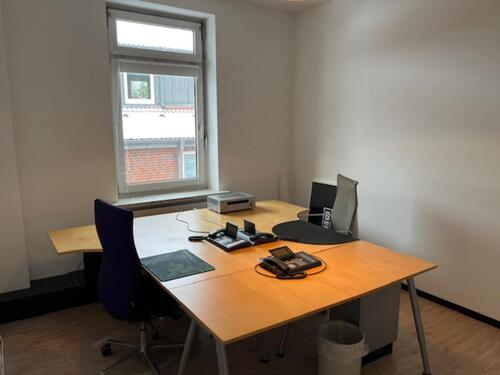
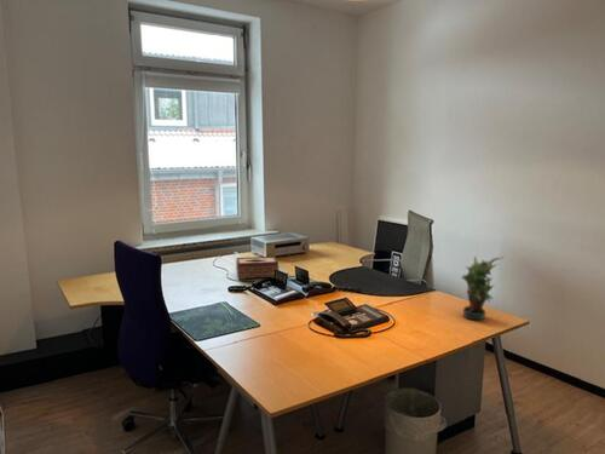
+ tissue box [235,255,280,281]
+ potted plant [460,254,505,321]
